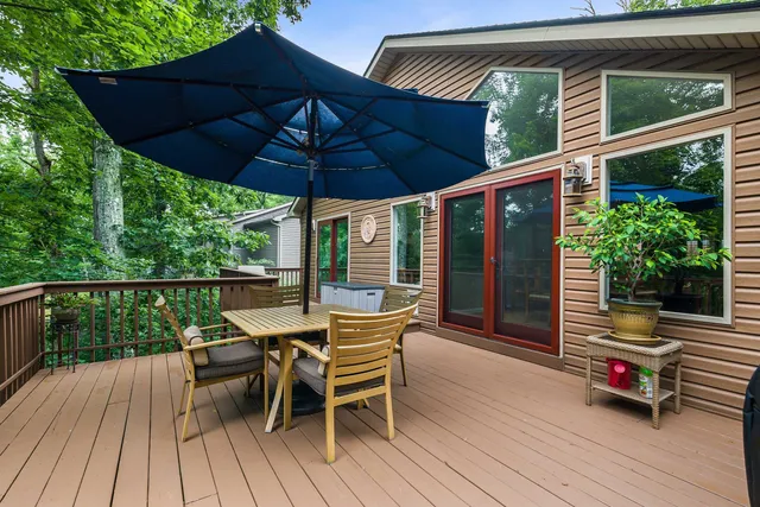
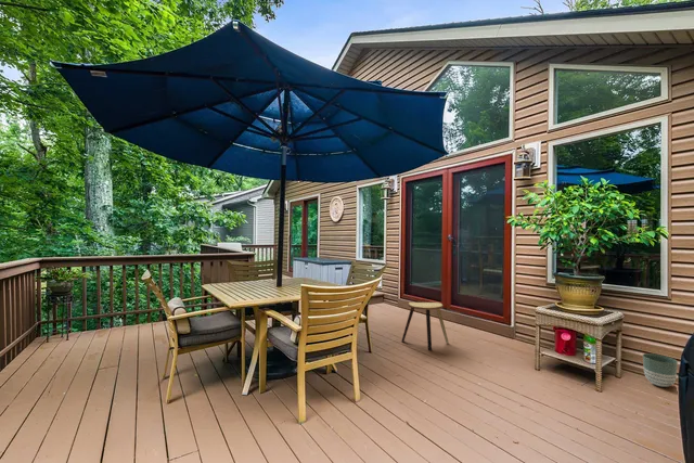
+ planter [642,352,679,388]
+ stool [400,301,450,351]
